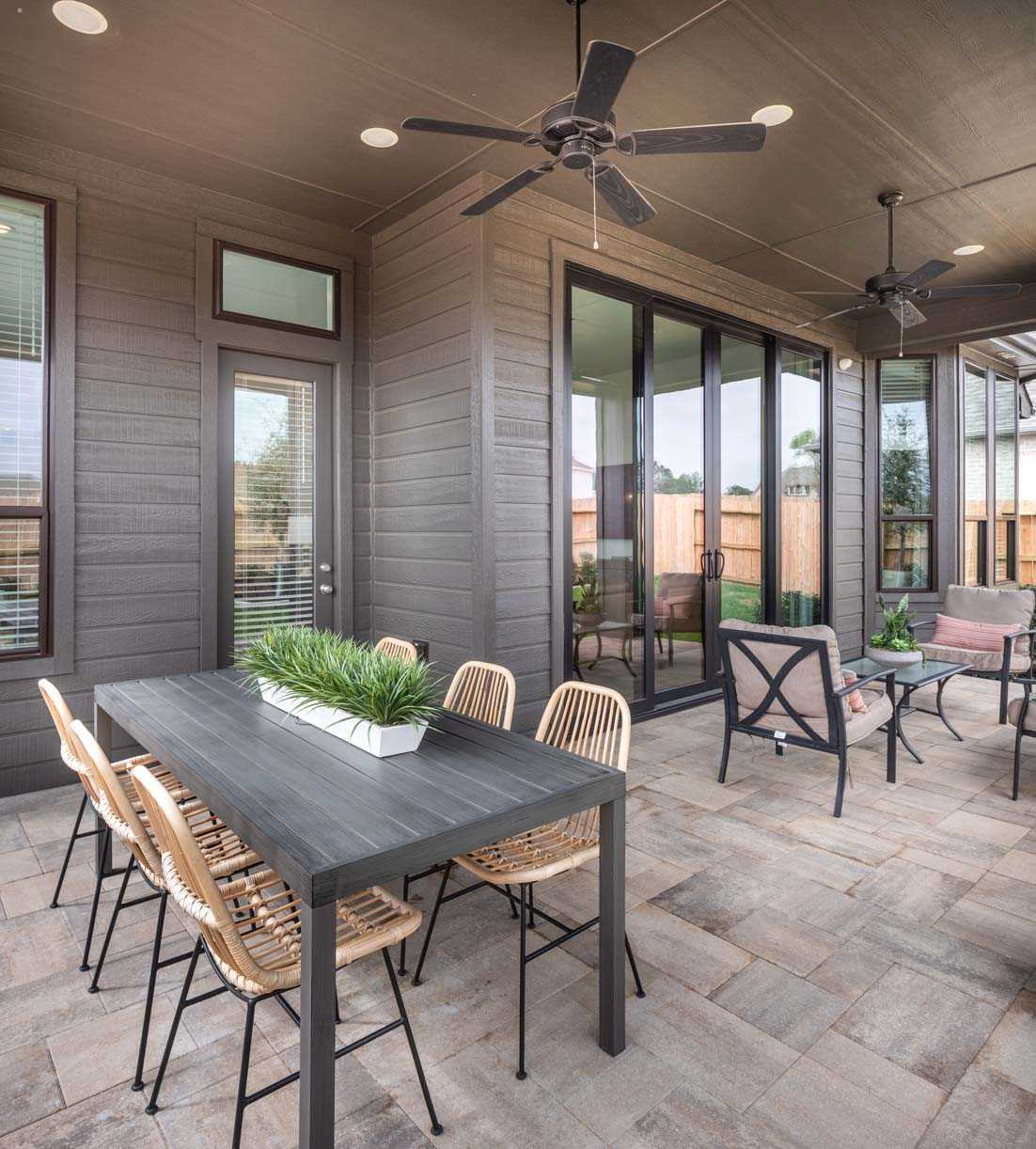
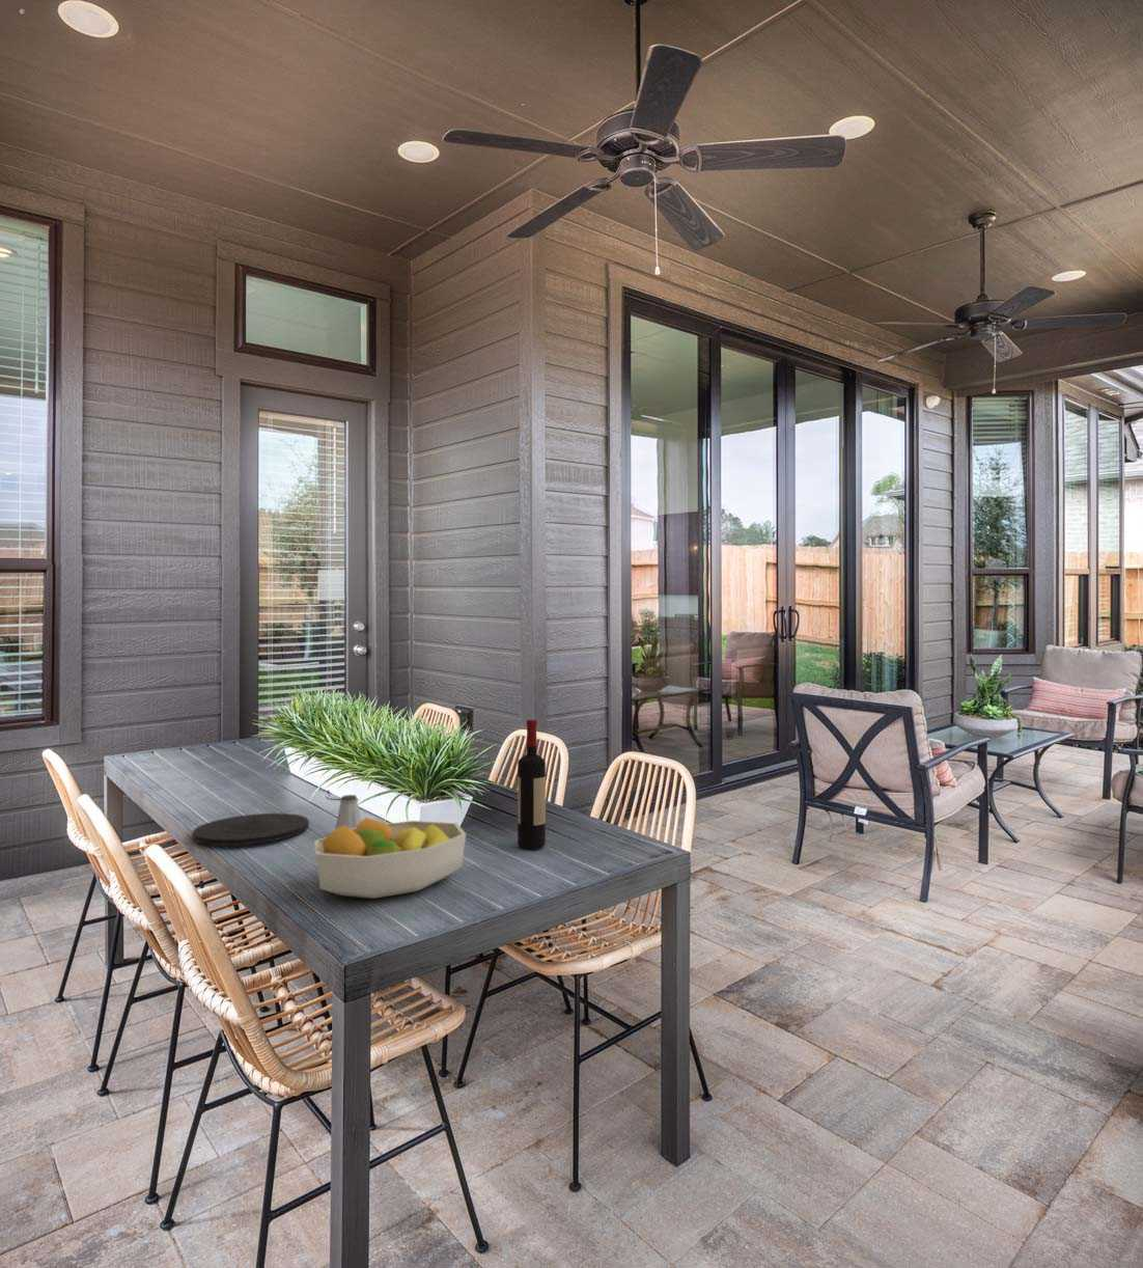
+ plate [192,812,310,846]
+ saltshaker [334,793,362,830]
+ fruit bowl [313,817,467,899]
+ wine bottle [516,720,546,850]
